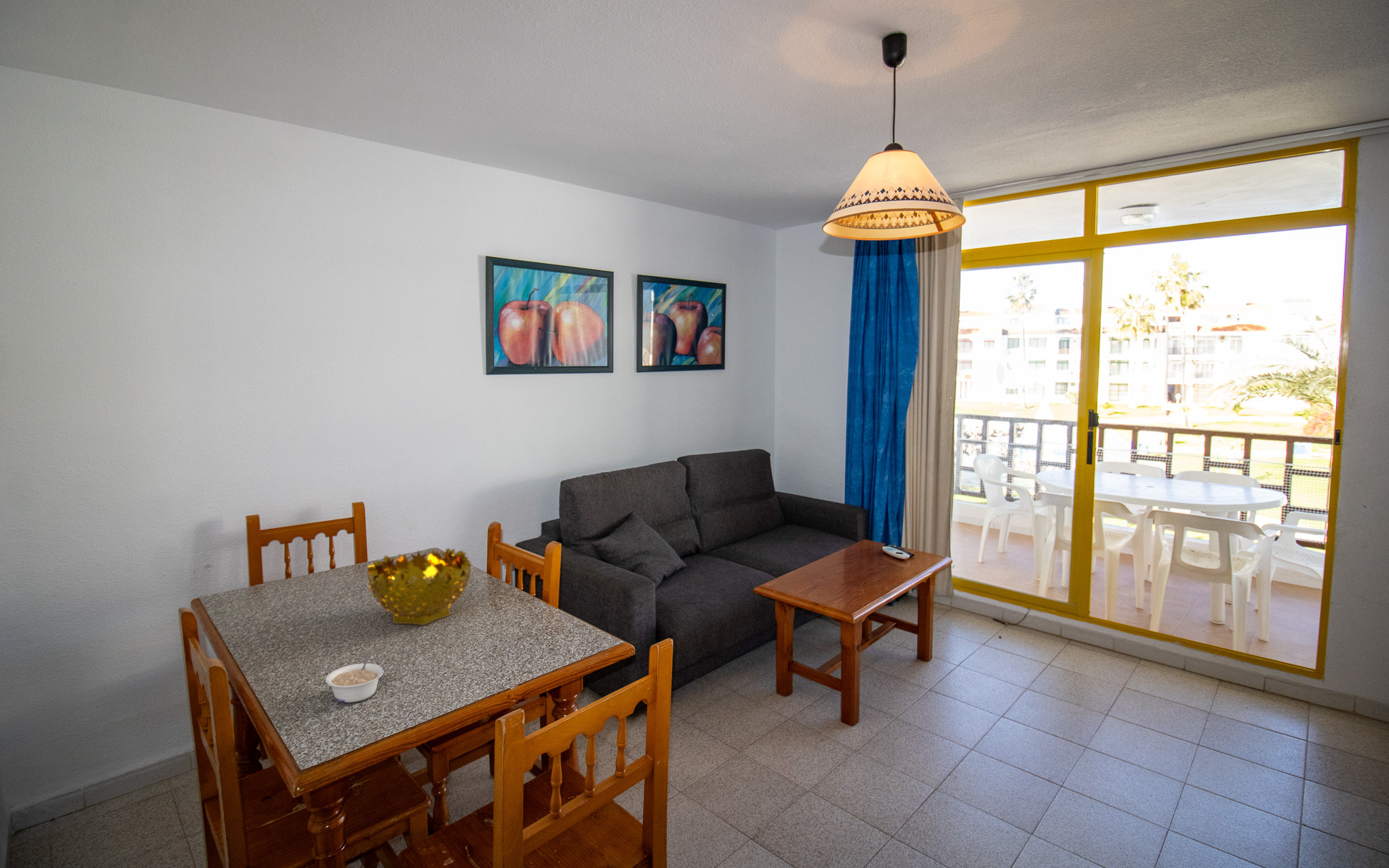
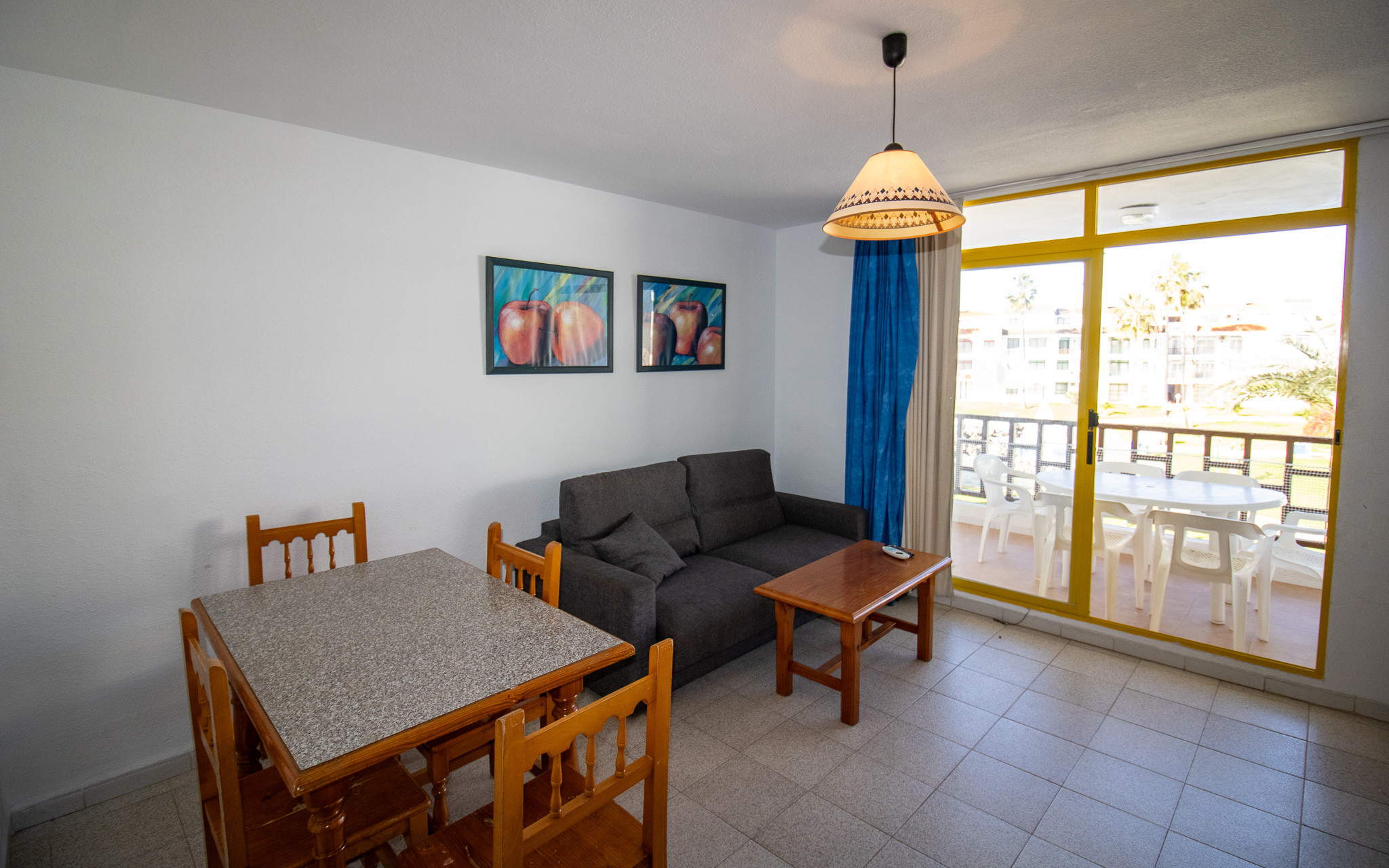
- legume [325,654,385,703]
- decorative bowl [366,547,472,626]
